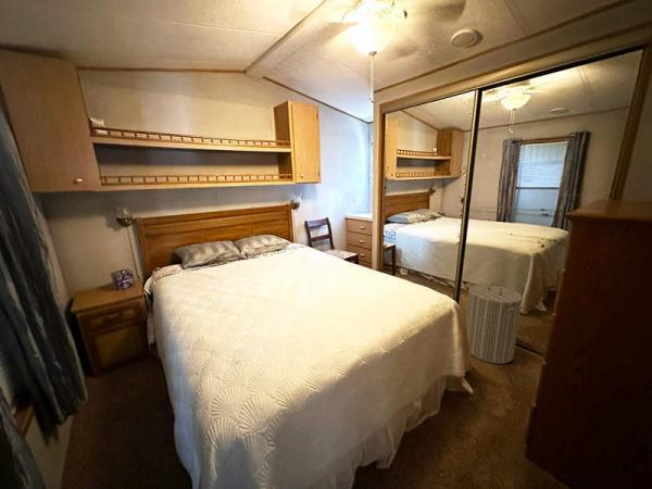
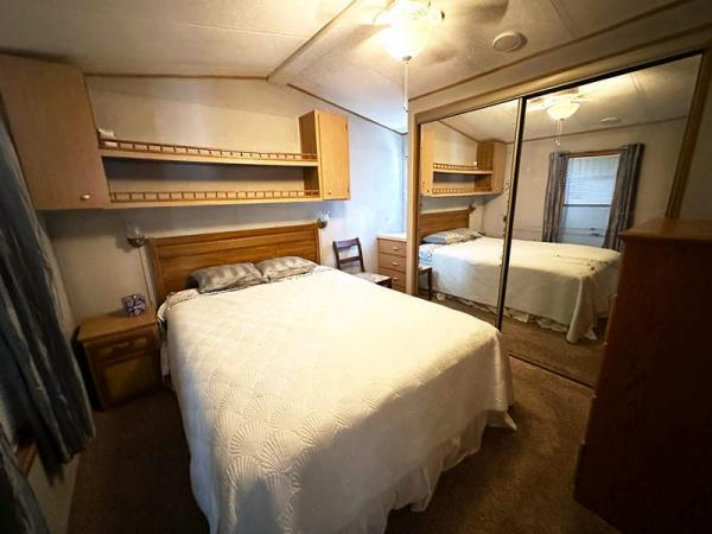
- laundry hamper [465,281,524,365]
